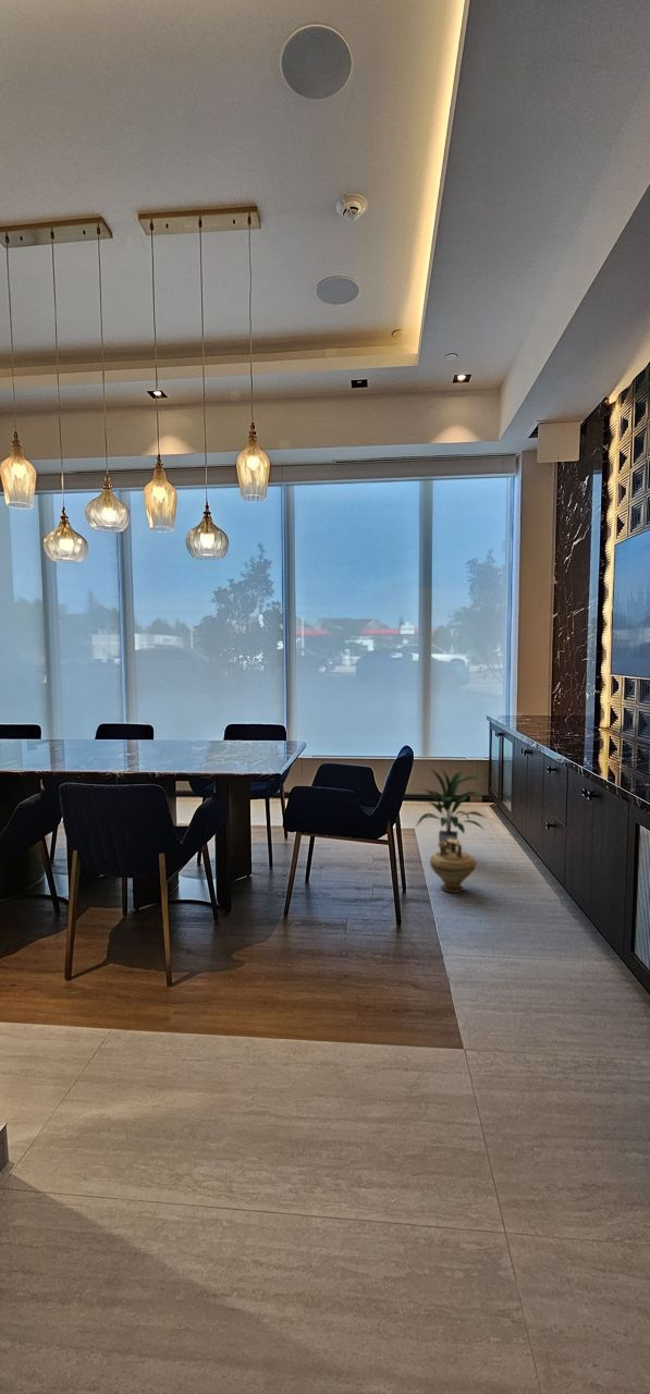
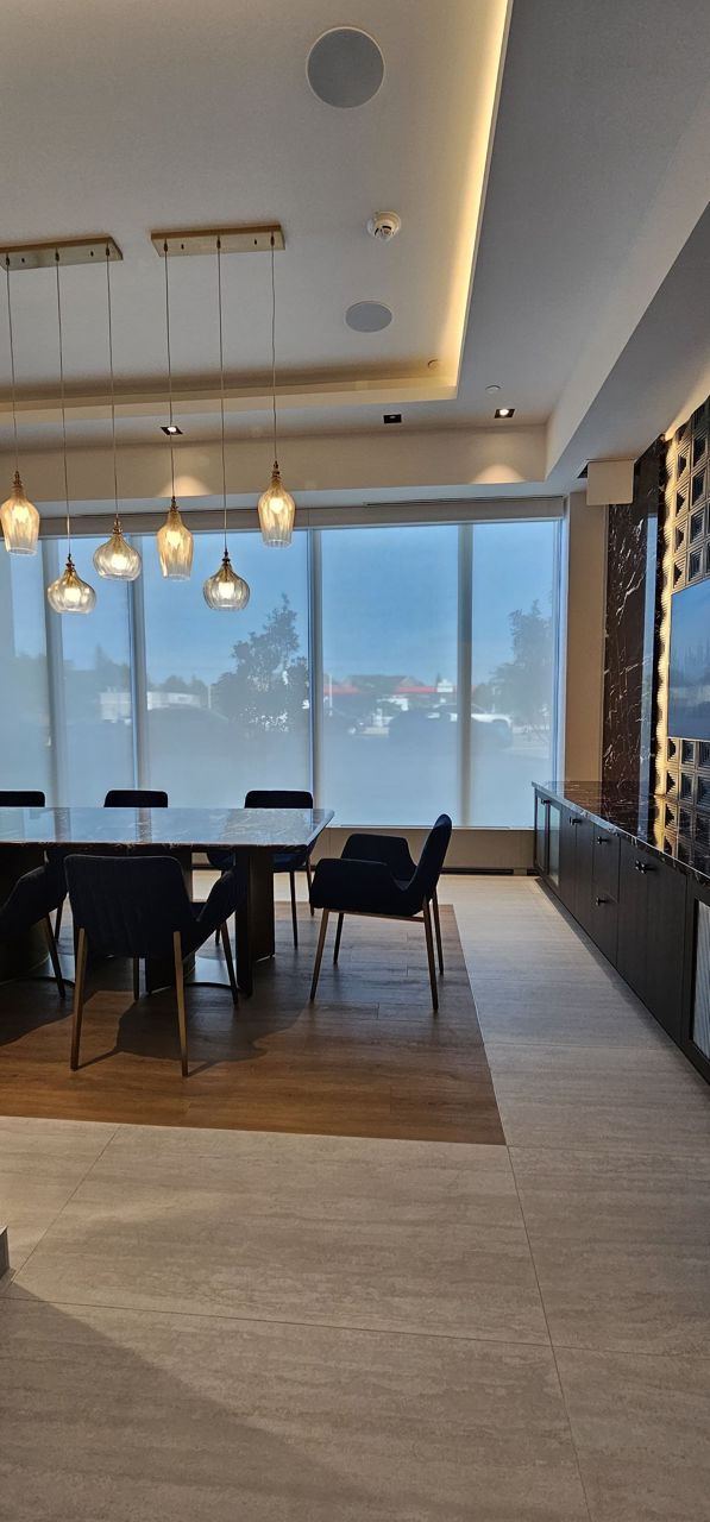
- indoor plant [414,765,487,849]
- ceramic jug [429,839,477,894]
